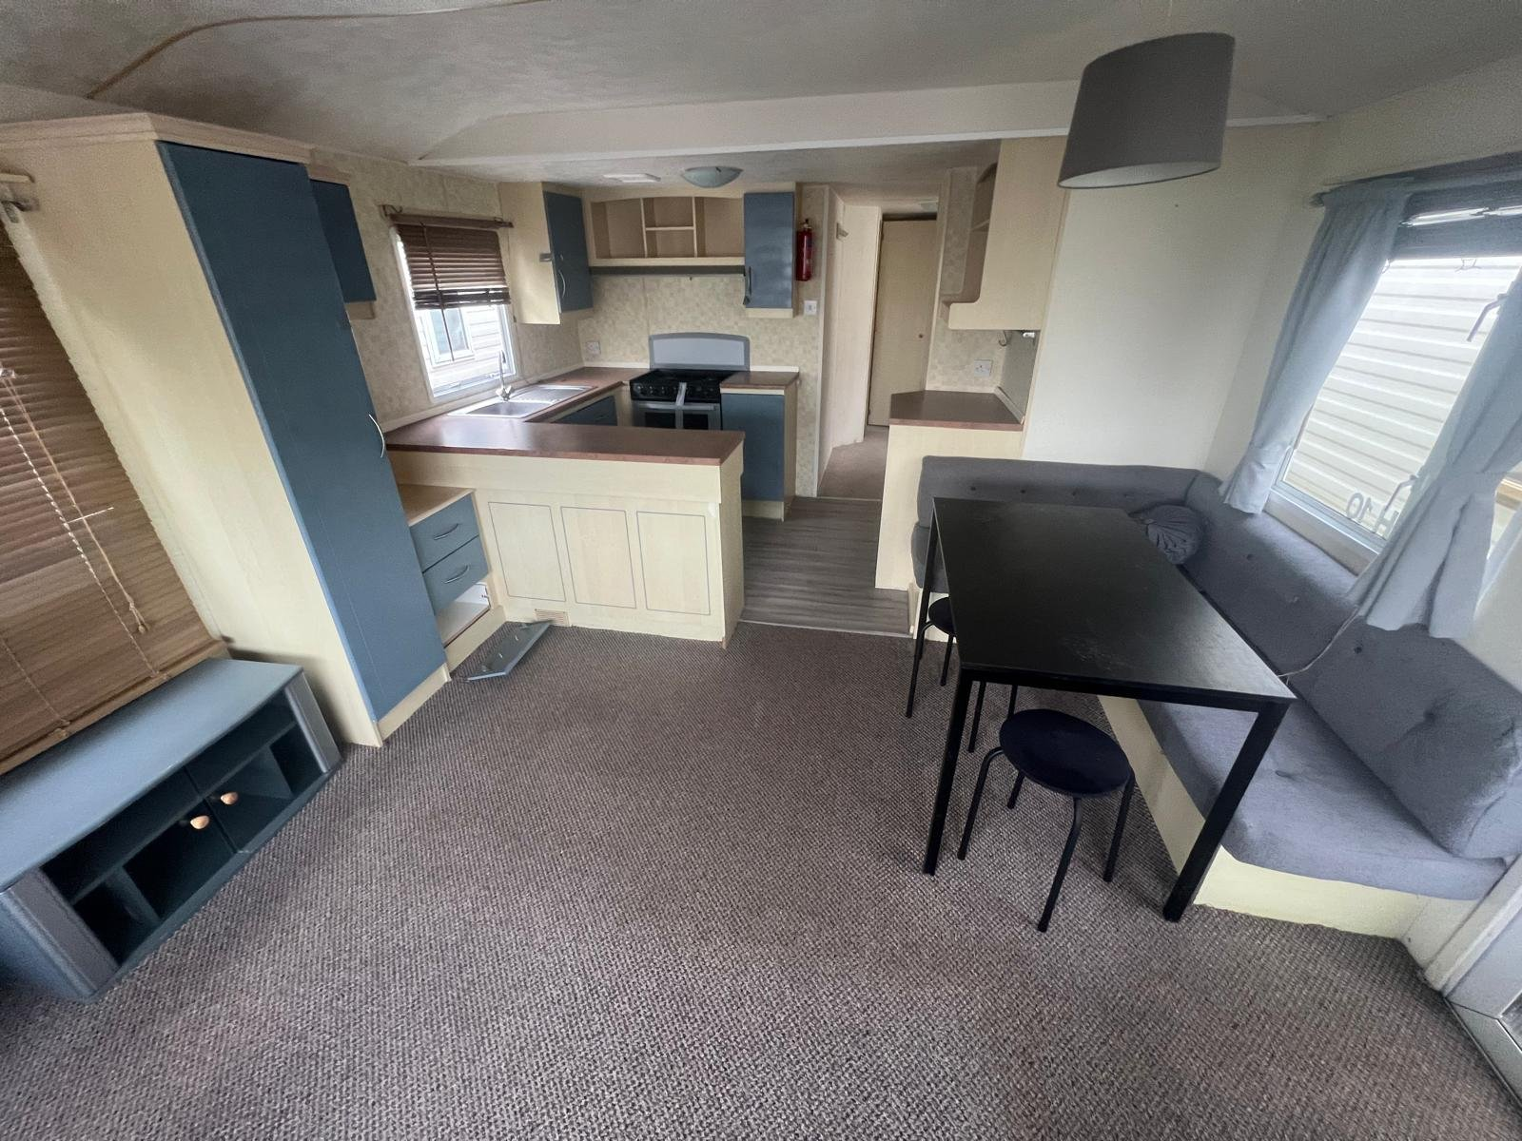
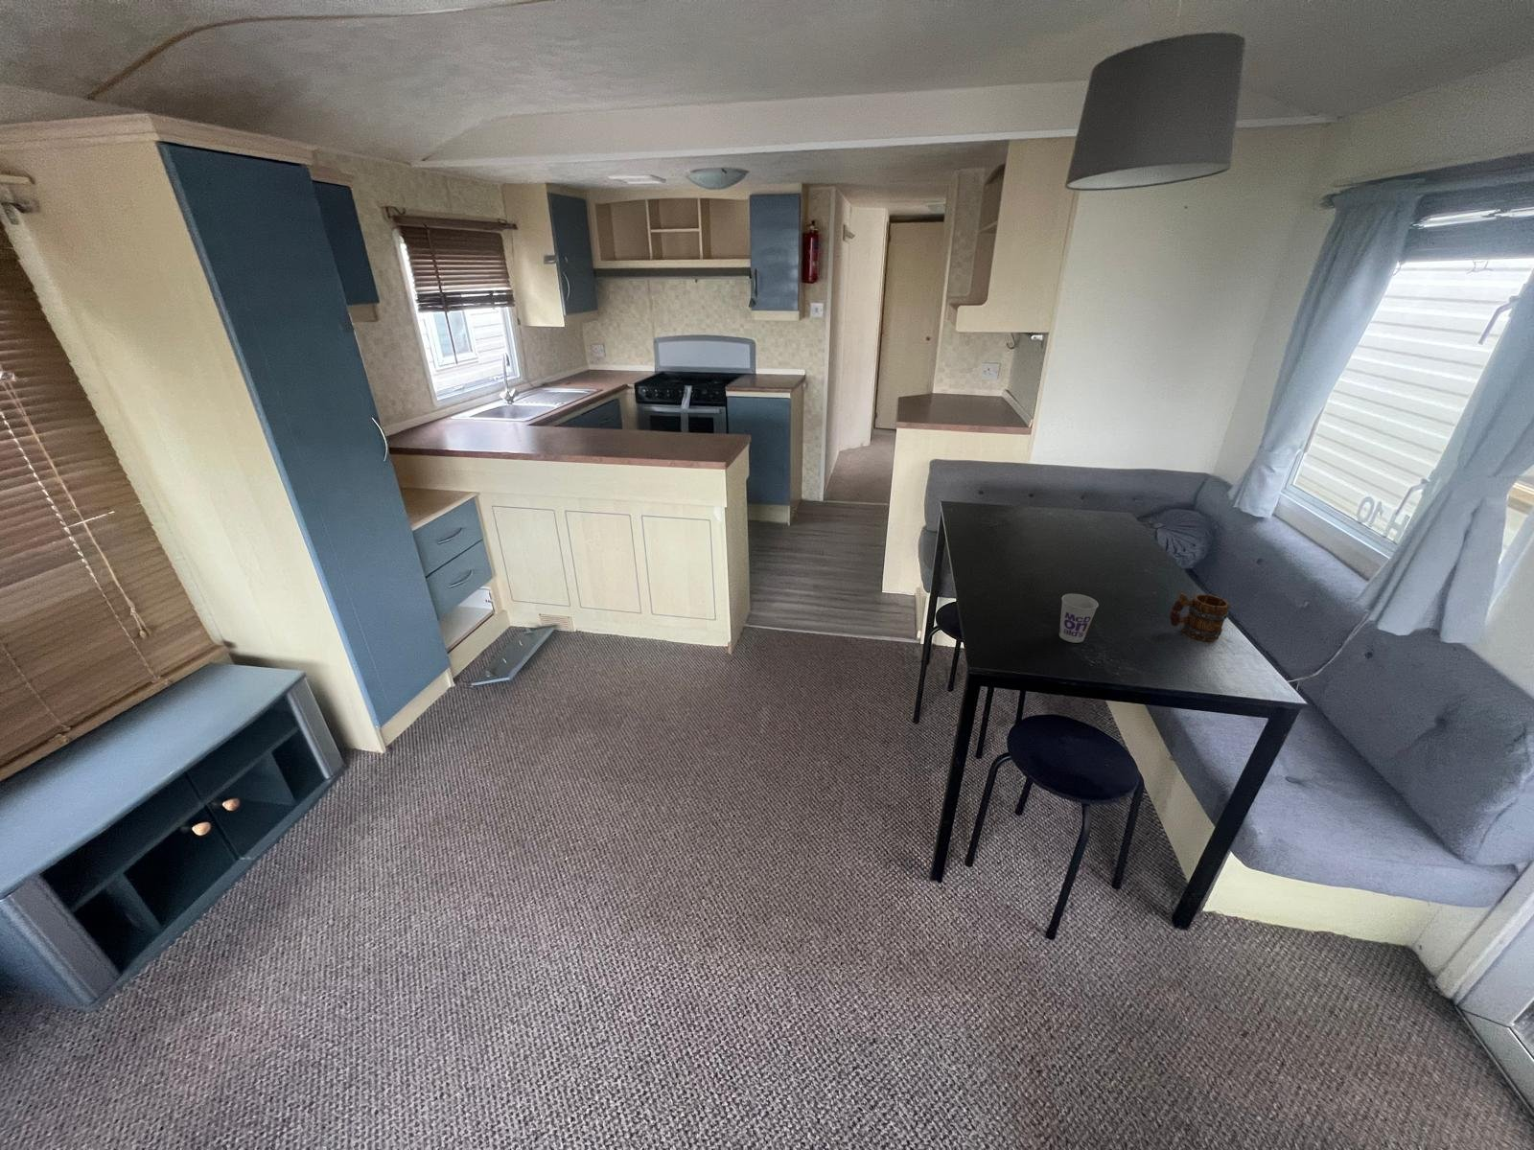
+ mug [1169,592,1230,643]
+ cup [1058,593,1099,644]
